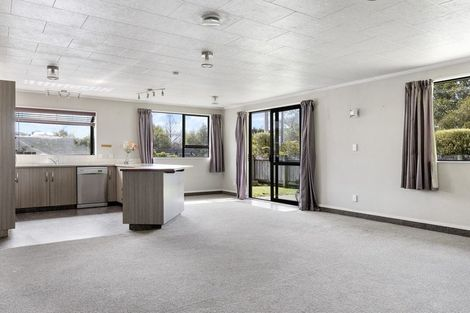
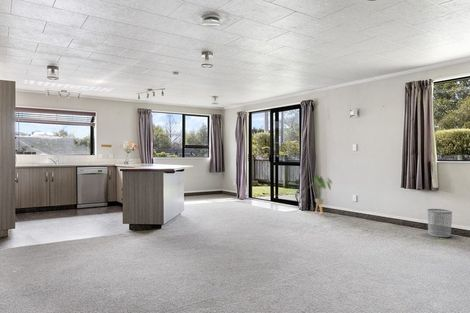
+ waste bin [426,208,453,238]
+ house plant [308,174,334,215]
